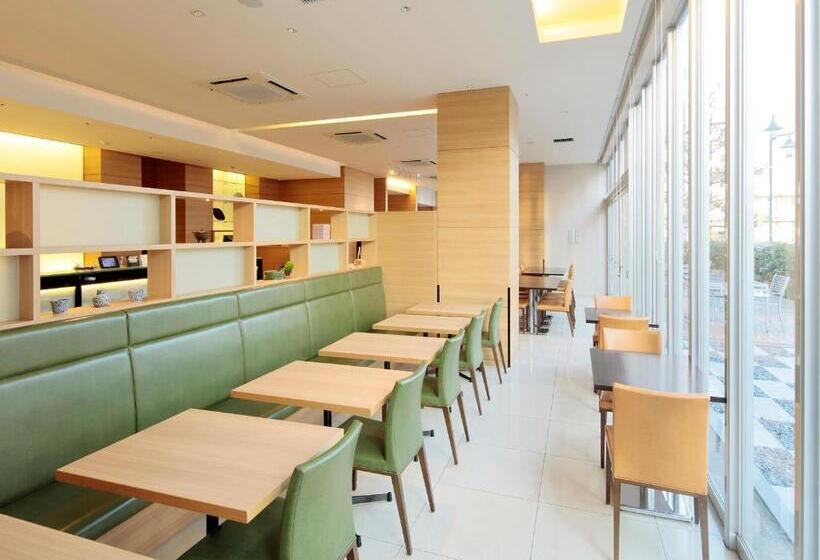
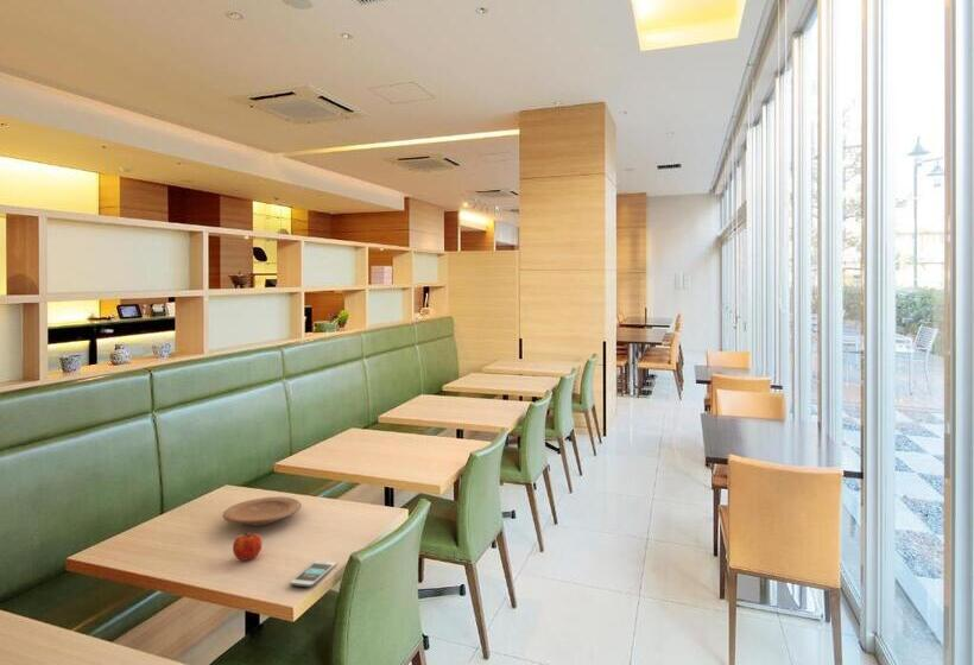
+ fruit [232,532,264,562]
+ smartphone [289,559,337,588]
+ plate [222,495,303,526]
